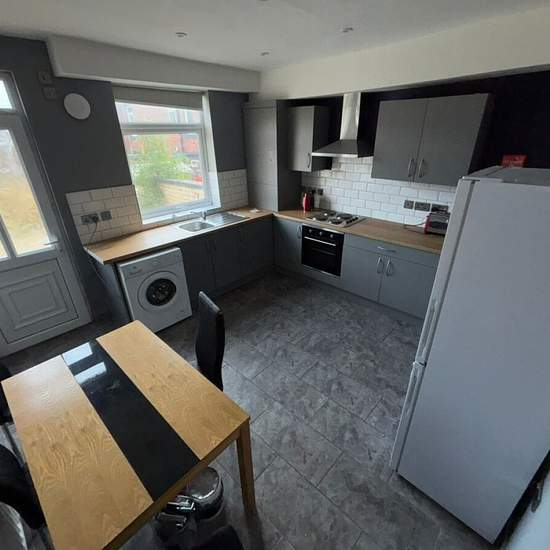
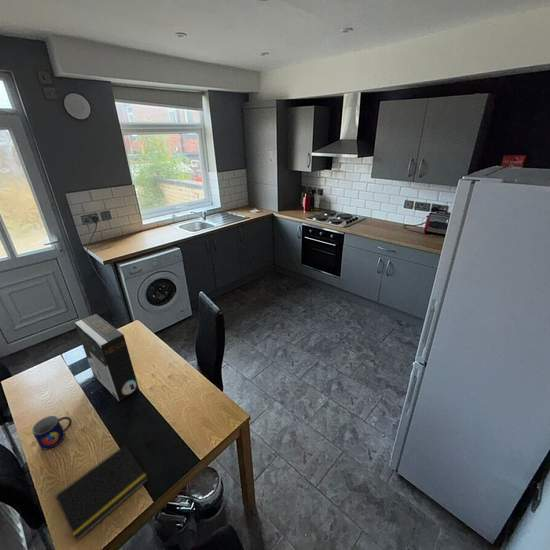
+ mug [31,415,73,450]
+ notepad [54,444,149,542]
+ cereal box [74,313,140,402]
